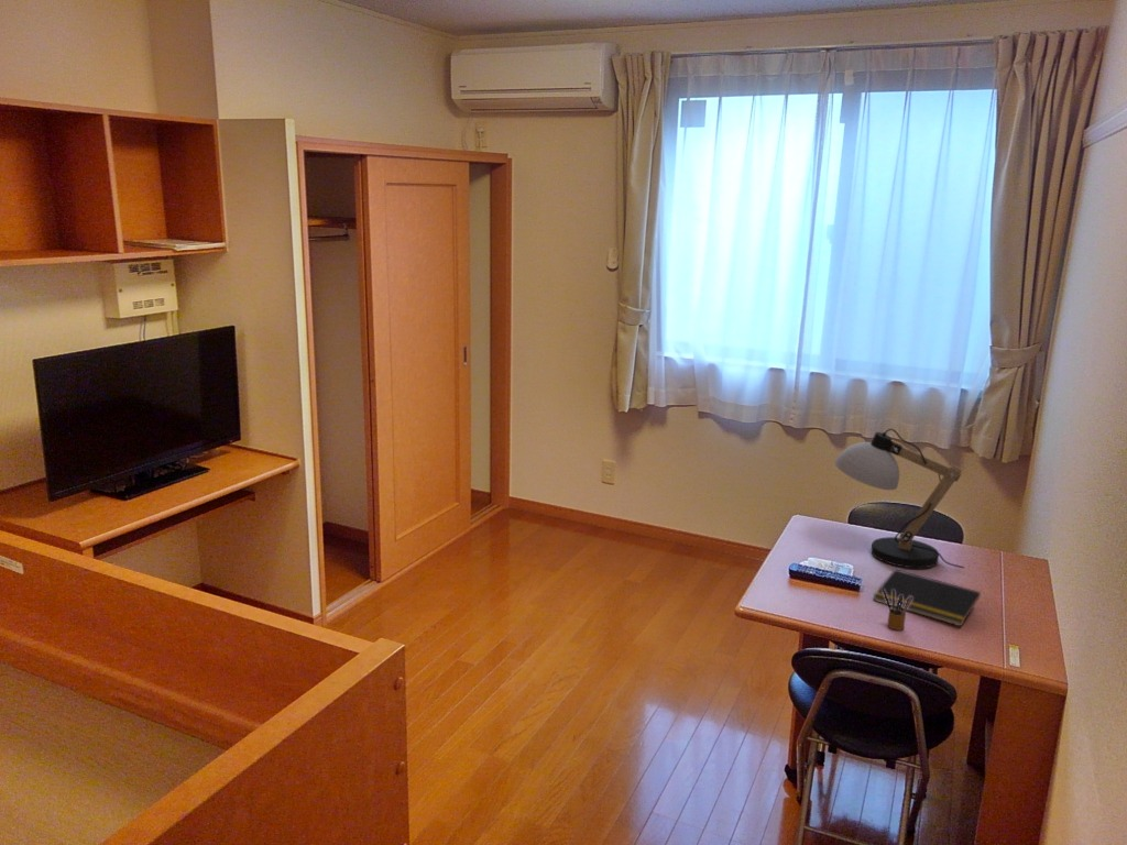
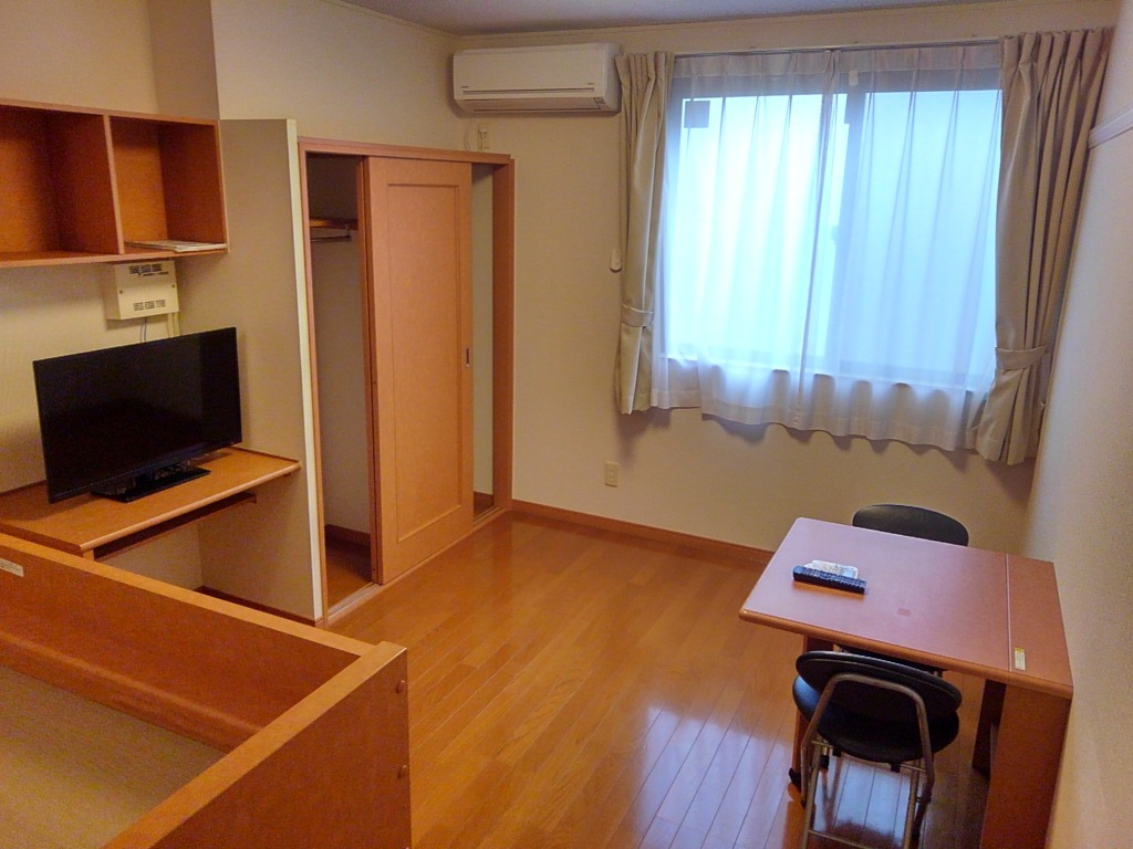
- notepad [872,568,982,627]
- pencil box [883,589,912,632]
- desk lamp [833,428,965,570]
